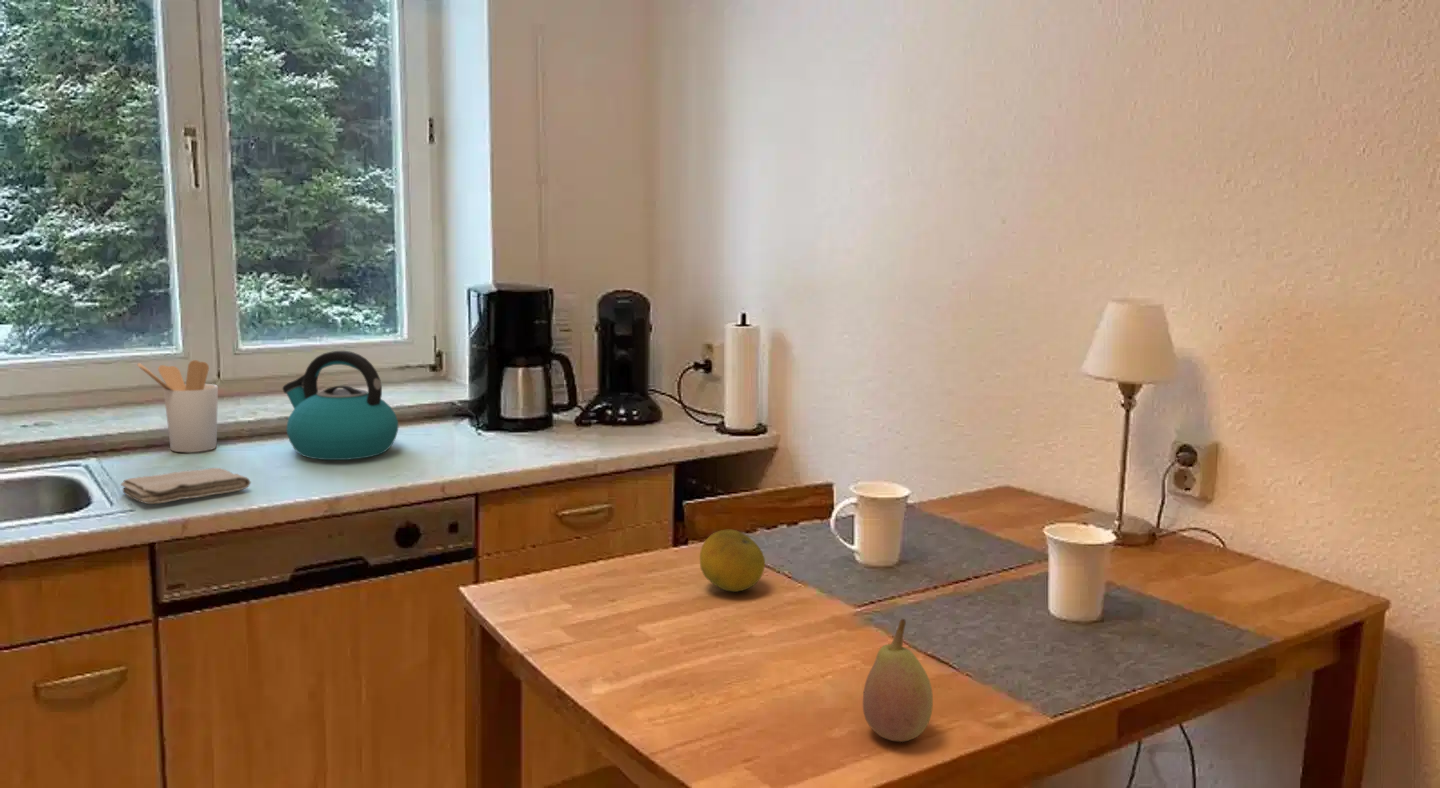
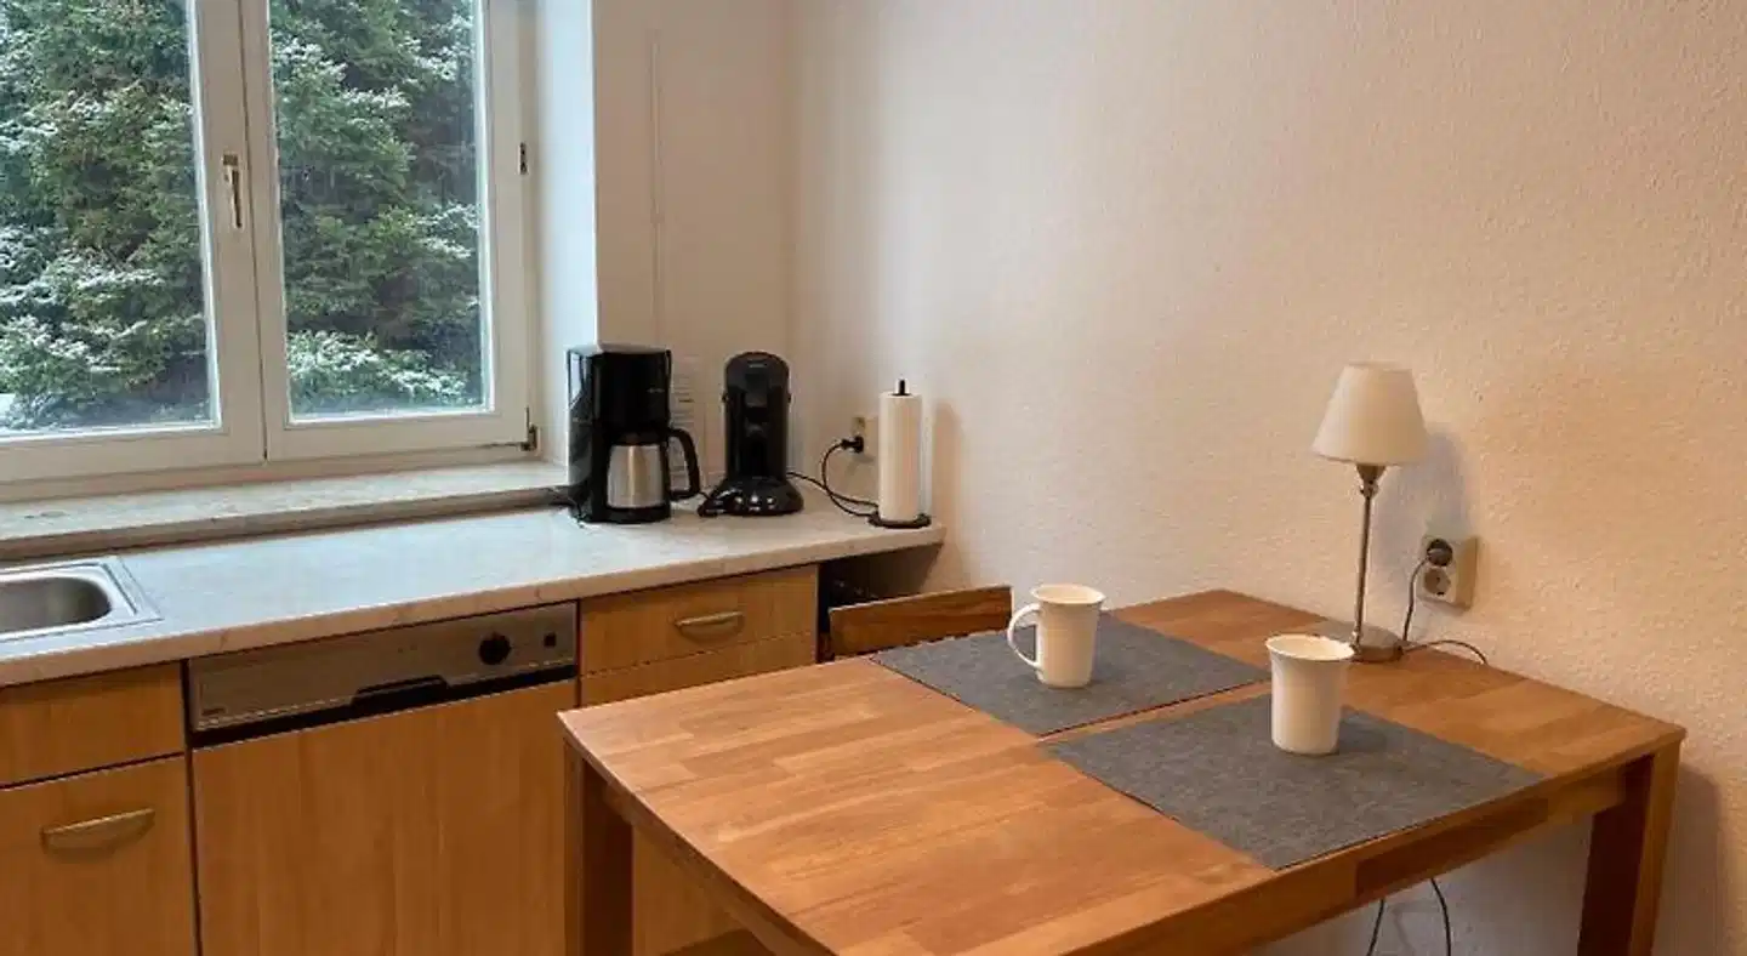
- utensil holder [137,359,219,453]
- washcloth [120,467,252,505]
- fruit [699,528,766,593]
- fruit [862,618,934,743]
- kettle [281,350,399,461]
